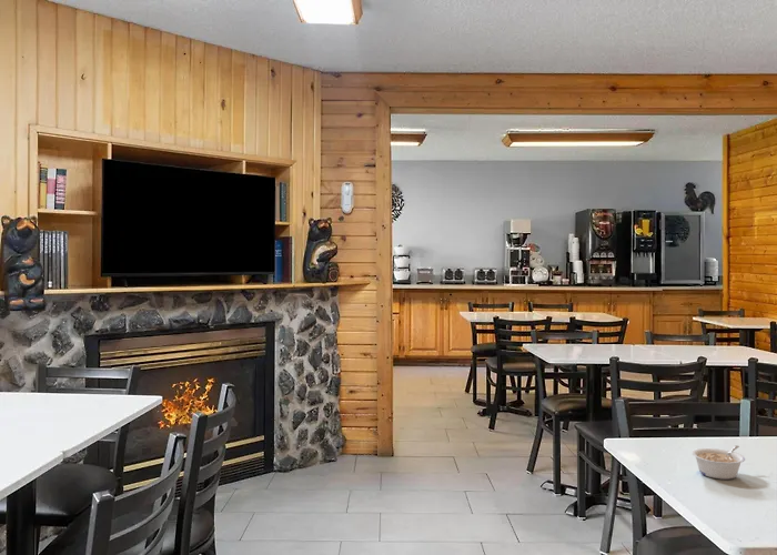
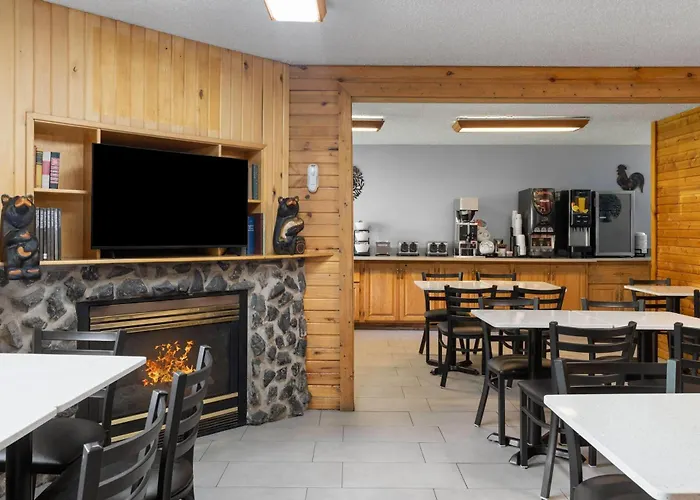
- legume [690,445,746,481]
